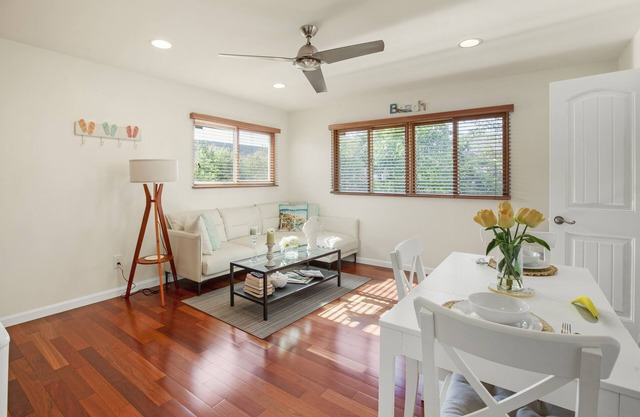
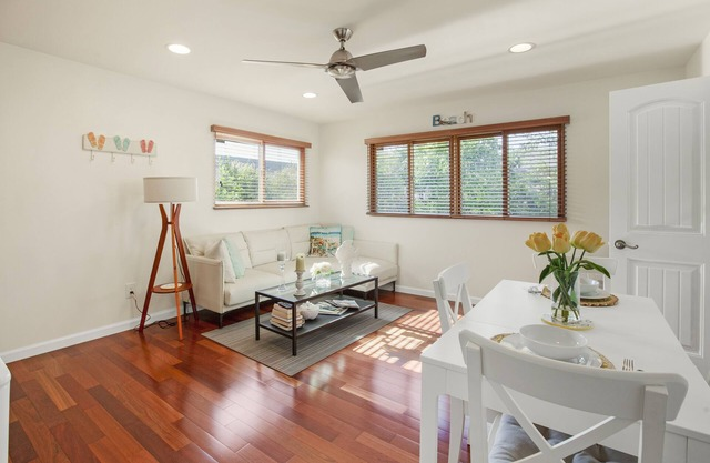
- banana [570,295,599,320]
